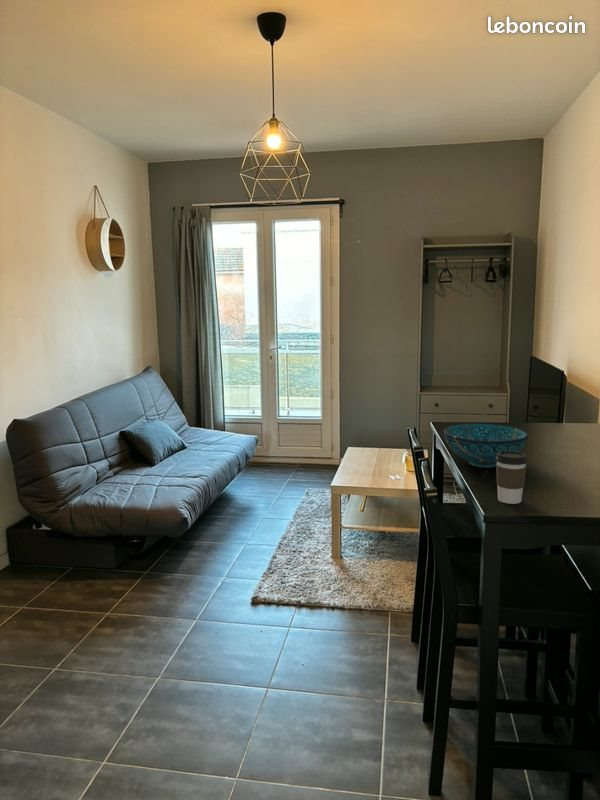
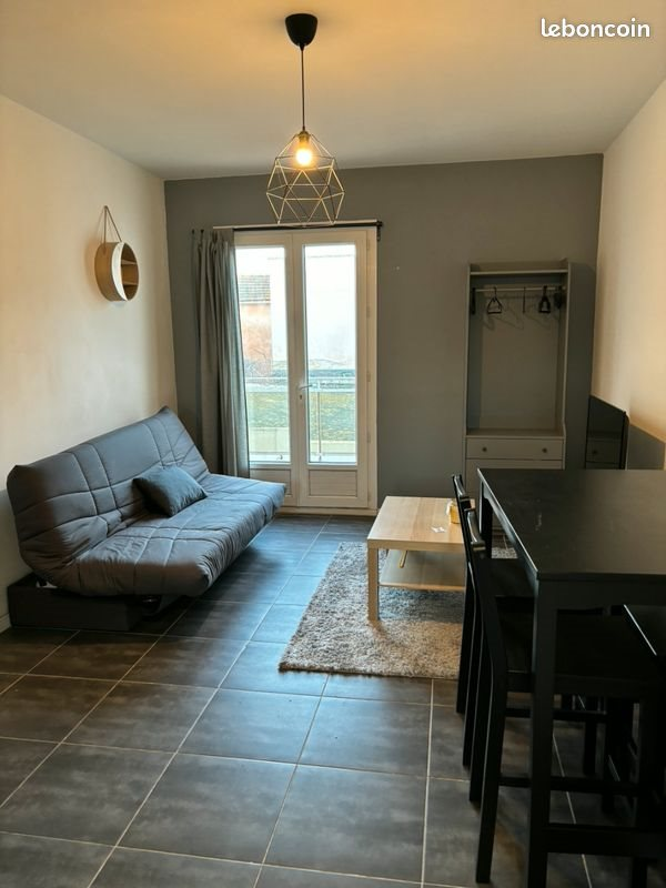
- decorative bowl [442,422,530,468]
- coffee cup [495,451,529,505]
